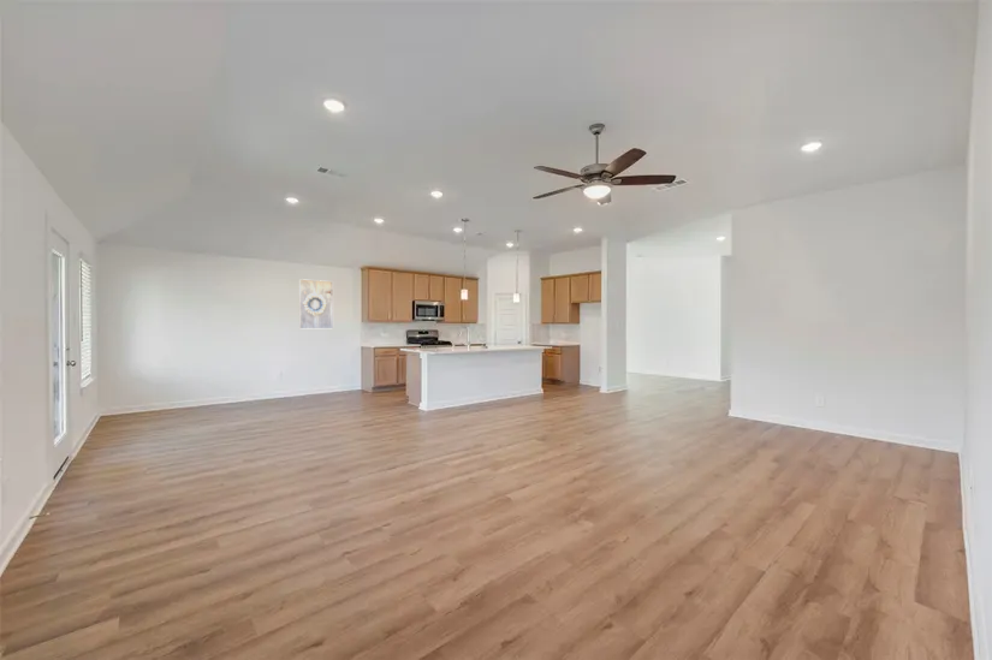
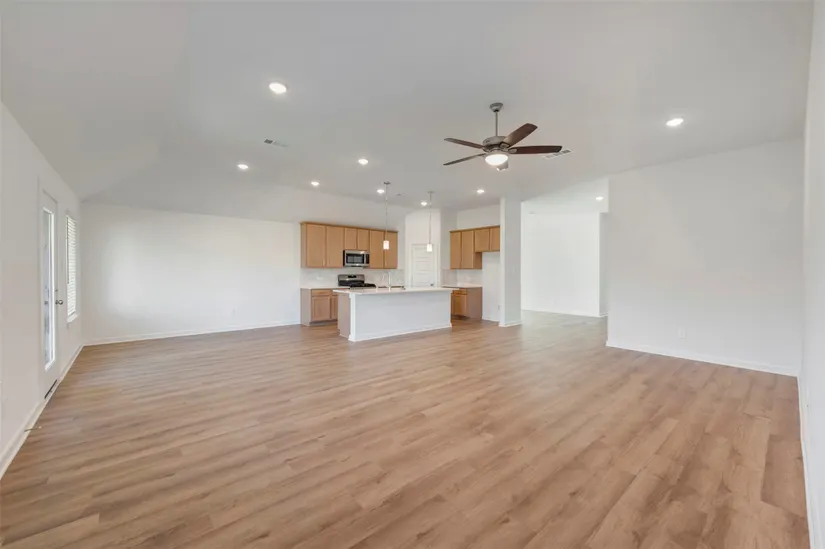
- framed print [298,278,334,329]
